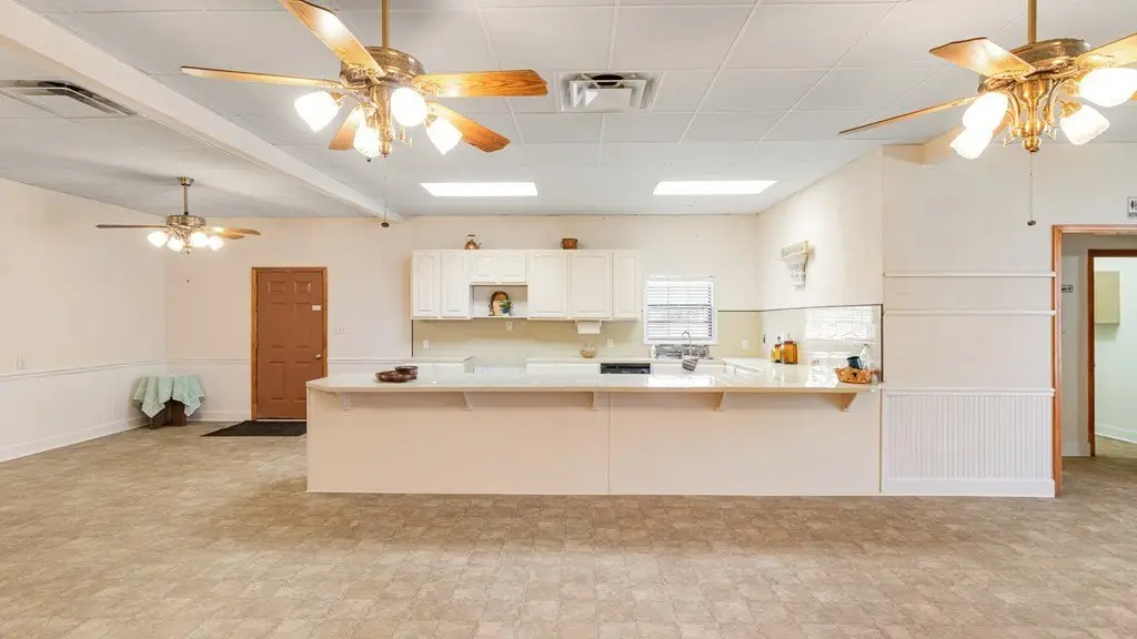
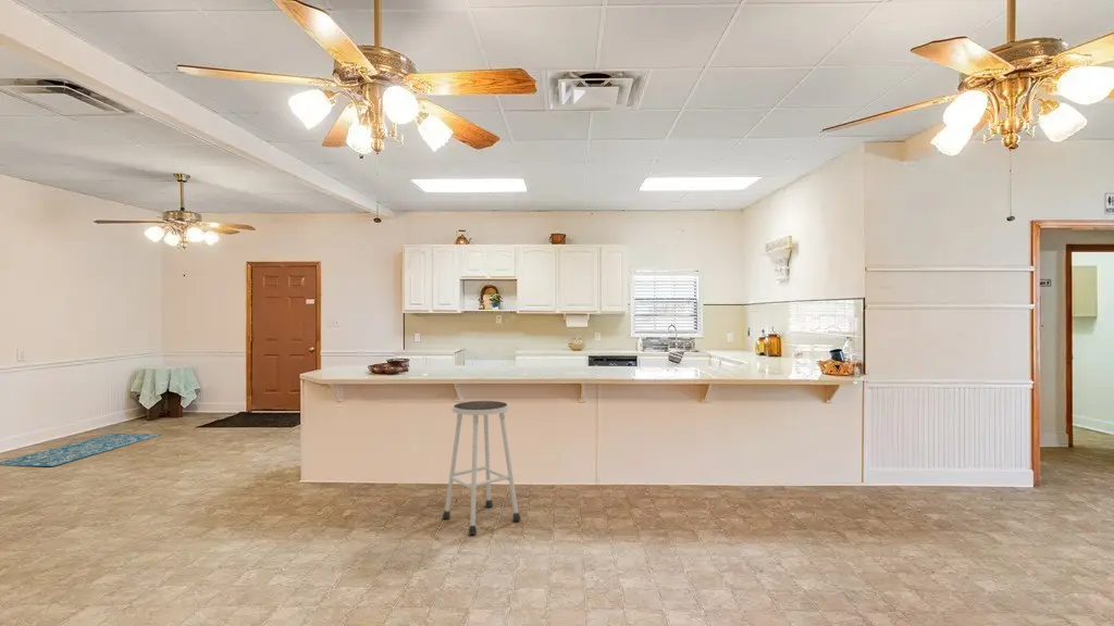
+ rug [0,433,163,467]
+ stool [442,400,522,536]
